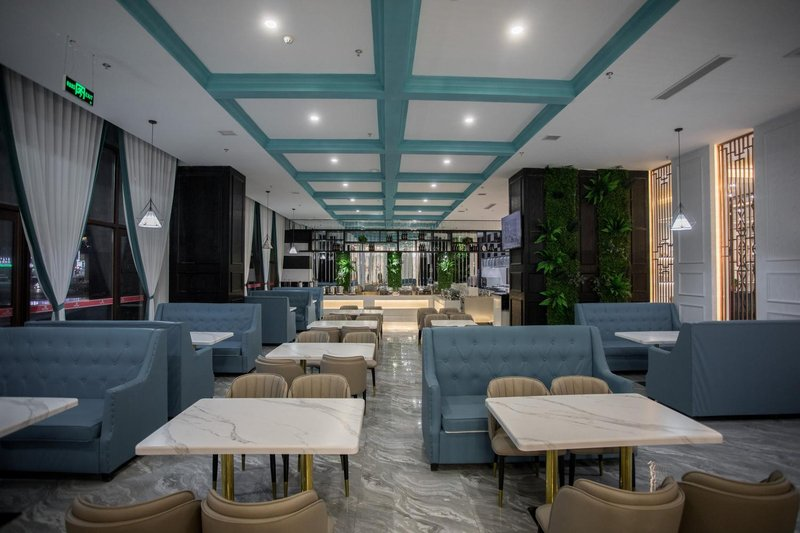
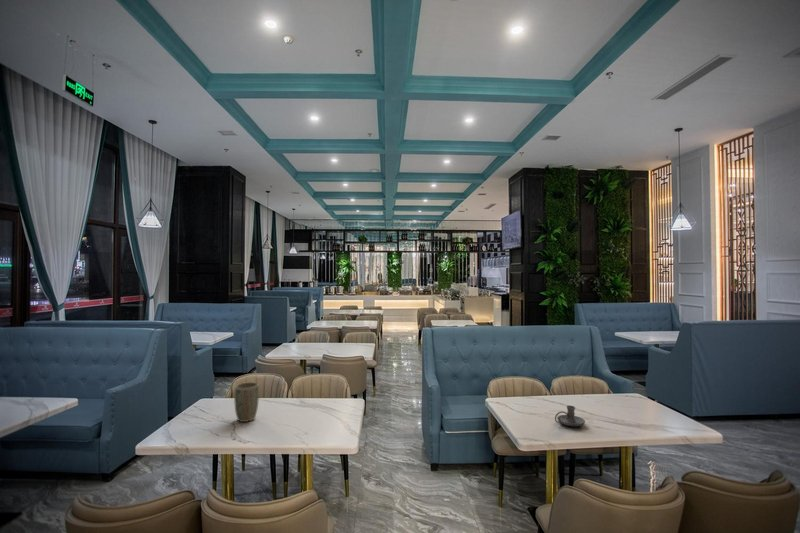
+ candle holder [554,405,586,427]
+ plant pot [233,381,260,423]
